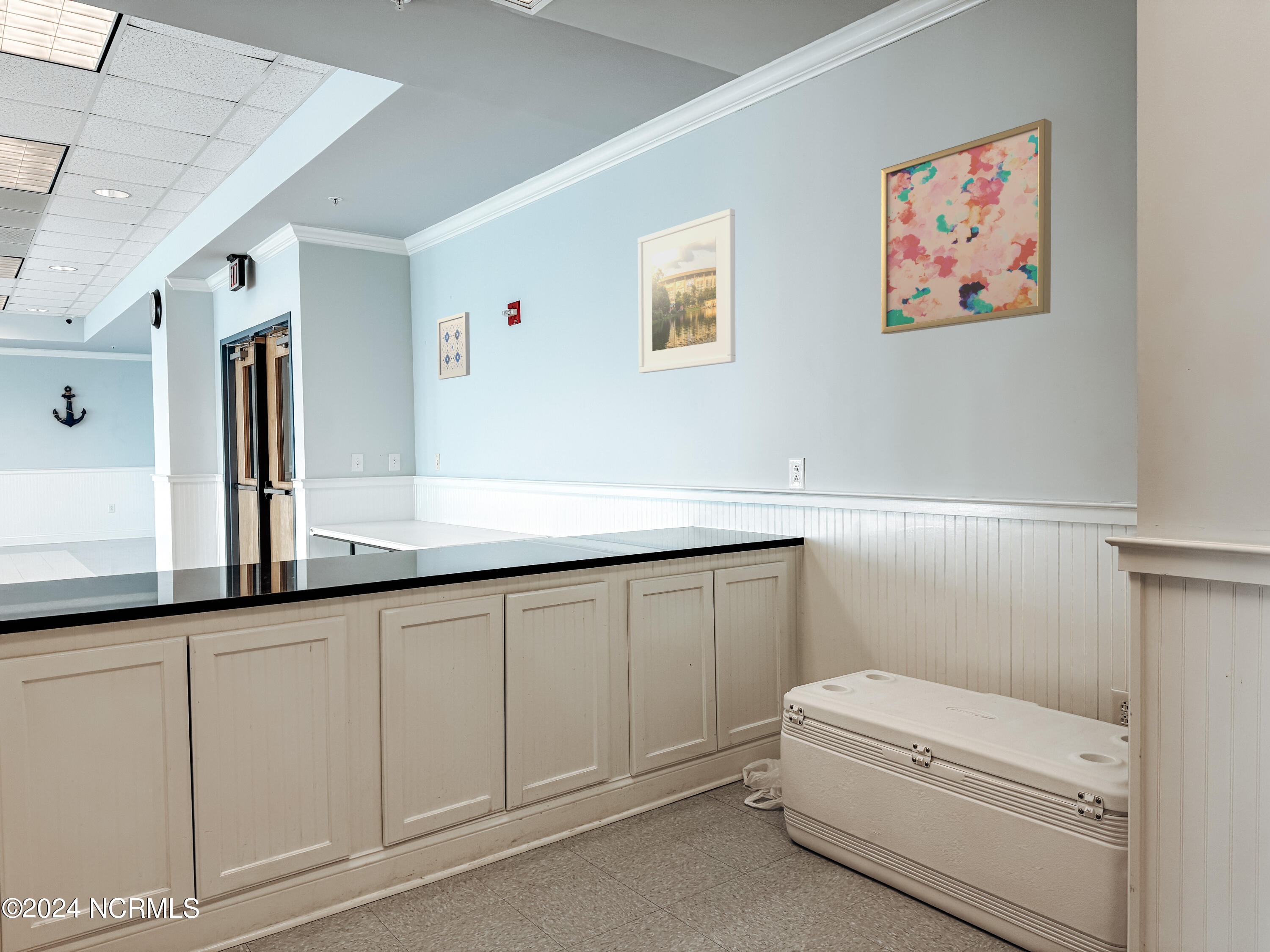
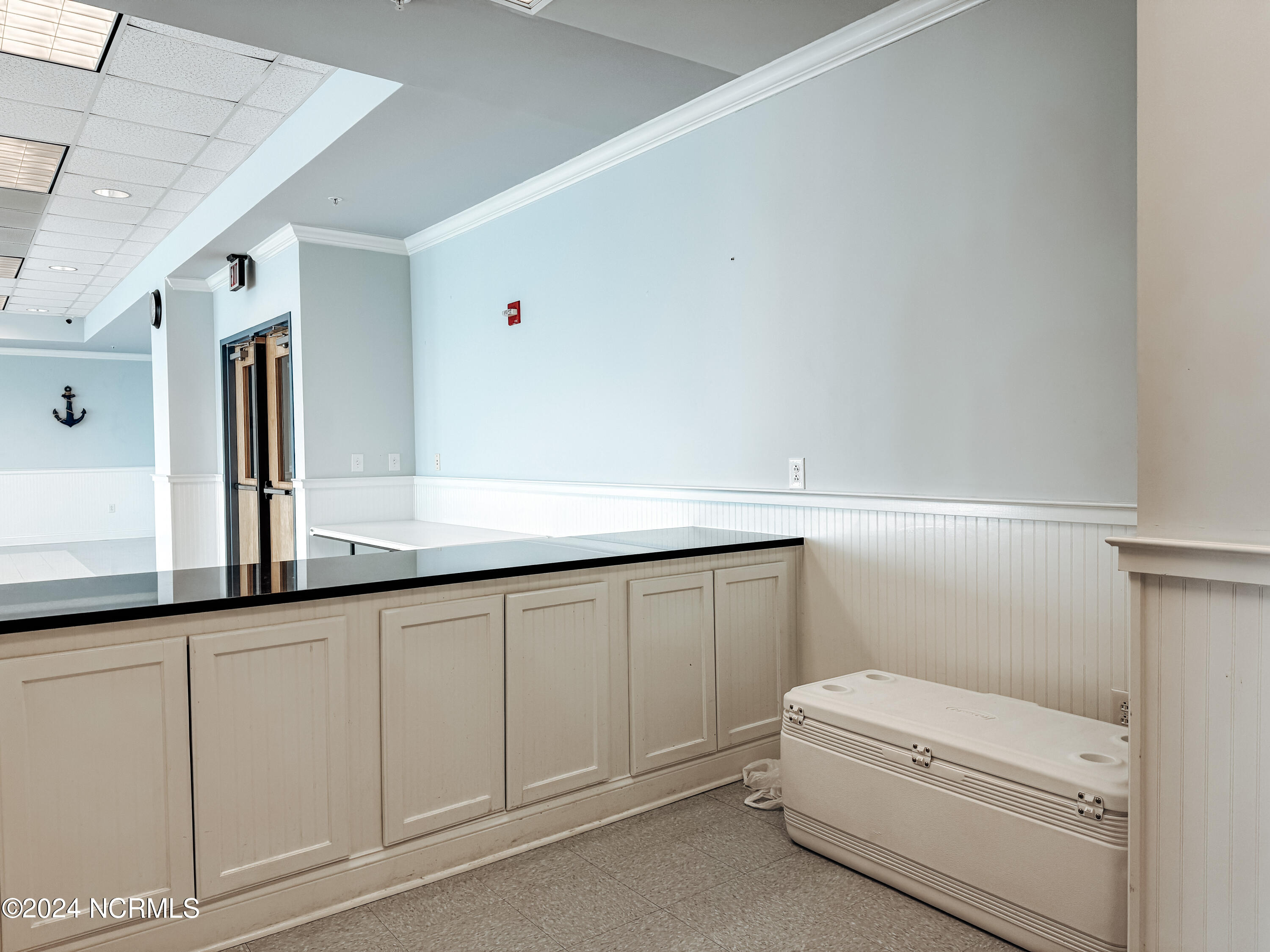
- wall art [437,311,471,380]
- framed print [638,208,736,374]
- wall art [881,118,1052,335]
